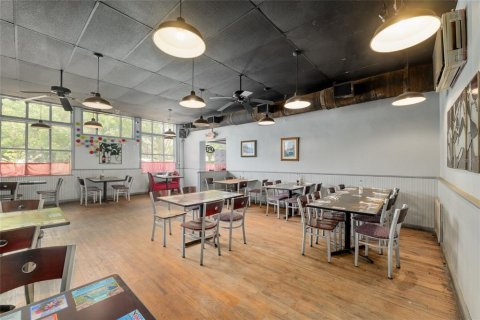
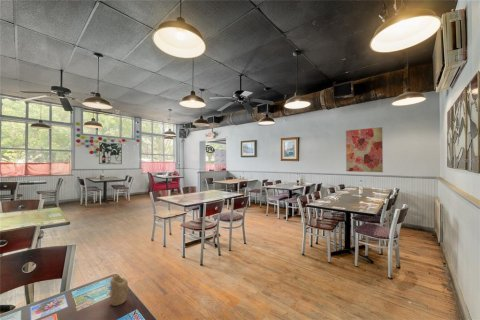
+ wall art [345,126,384,173]
+ candle [109,275,129,307]
